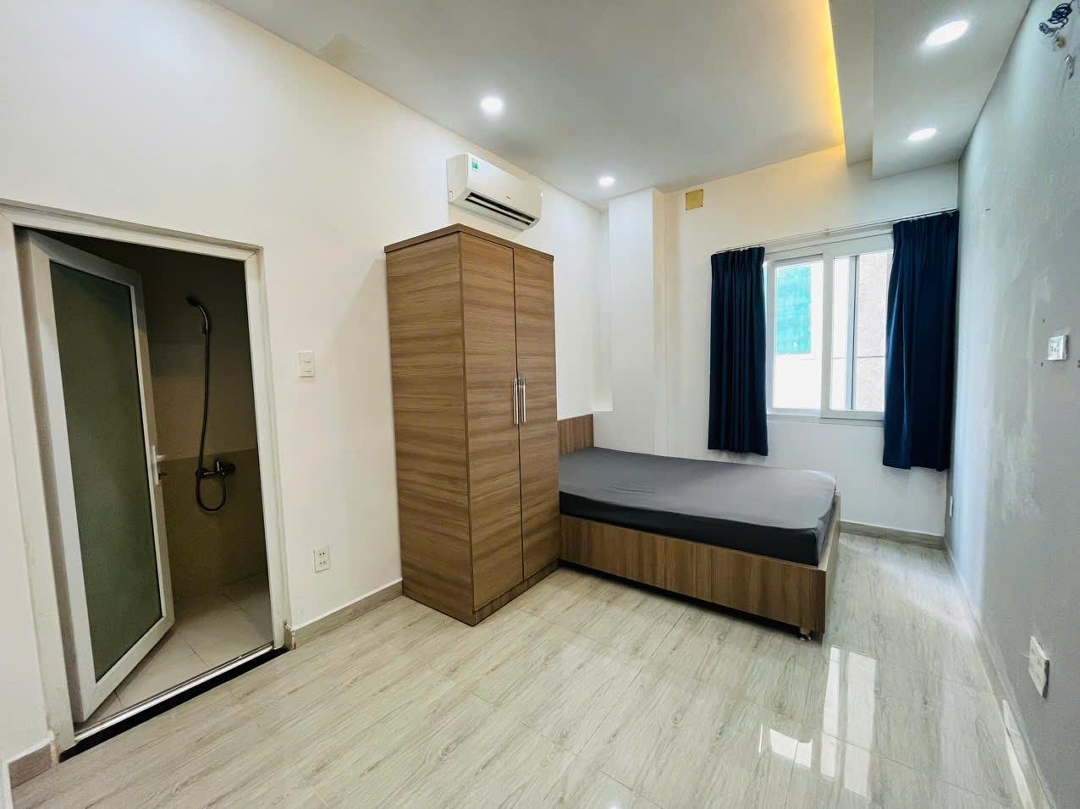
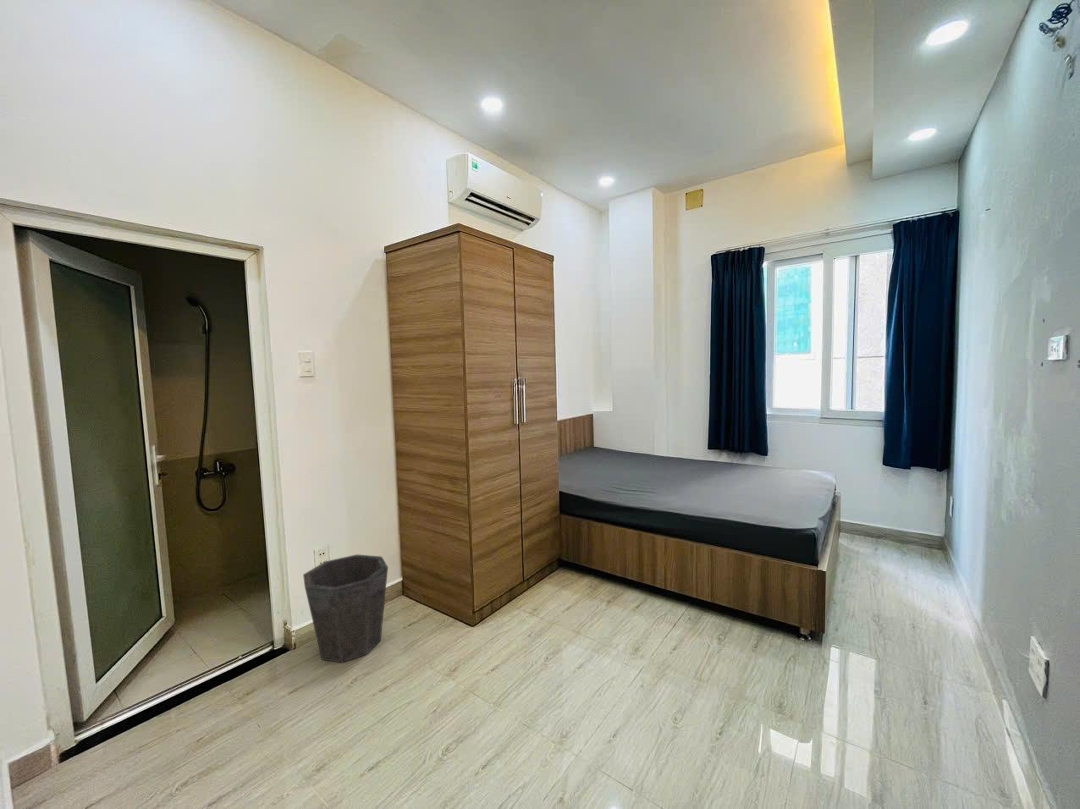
+ waste bin [302,554,389,664]
